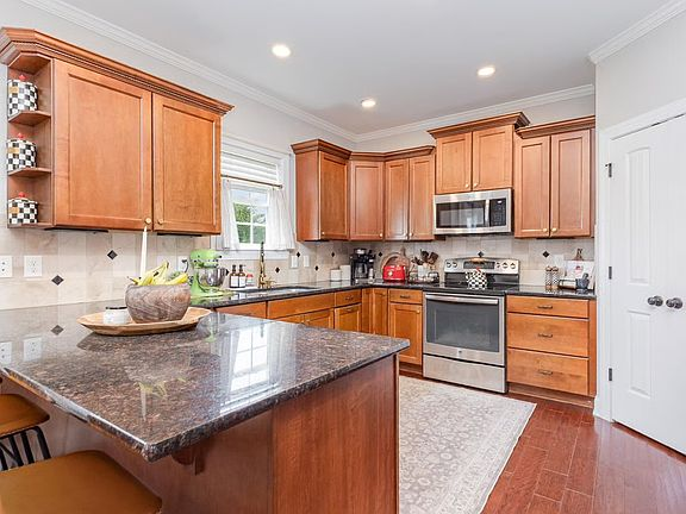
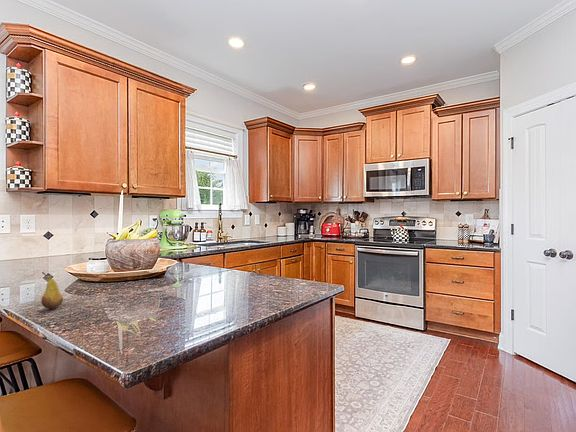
+ fruit [40,271,64,310]
